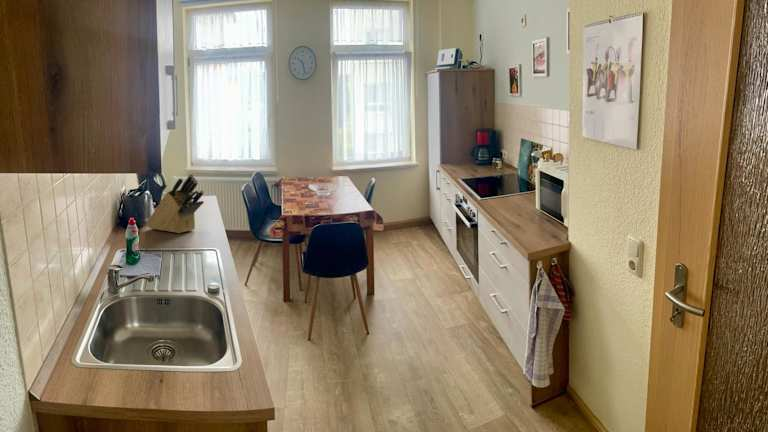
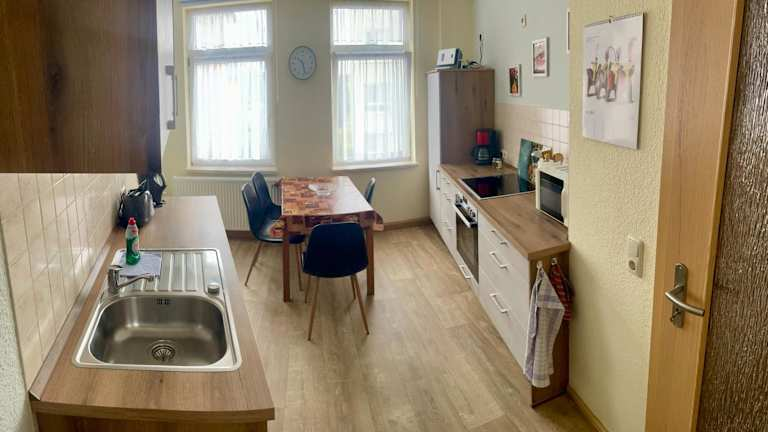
- knife block [145,173,205,234]
